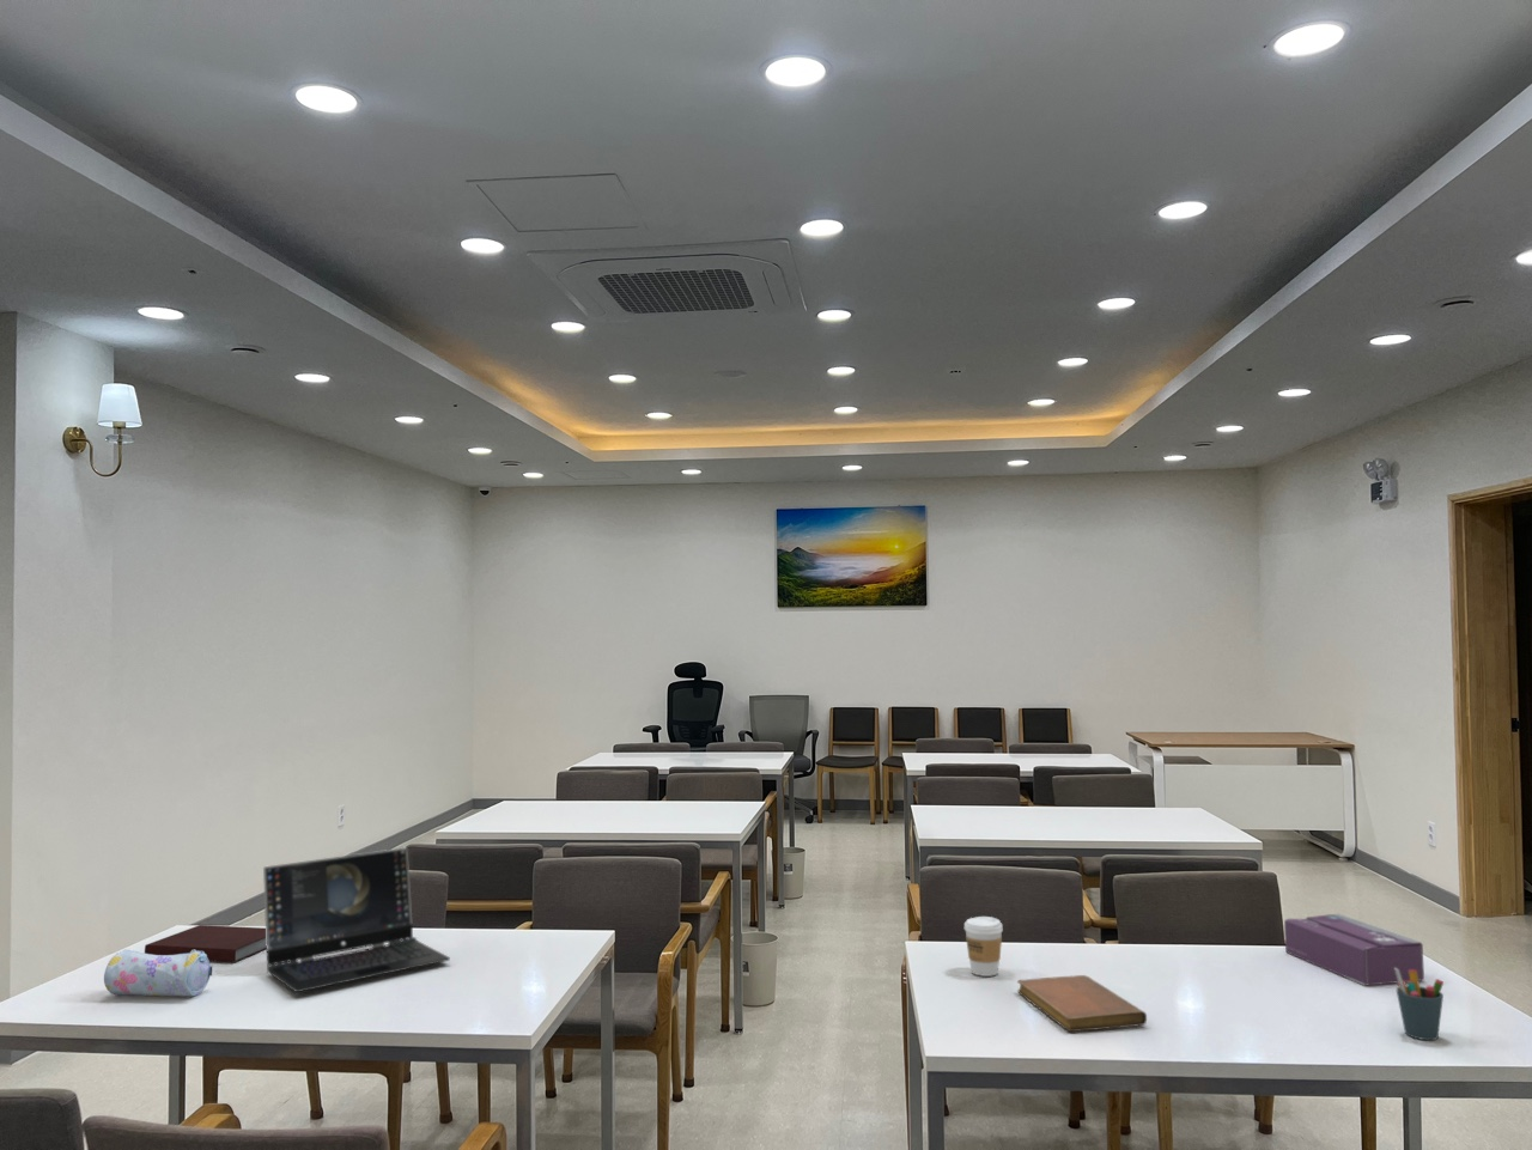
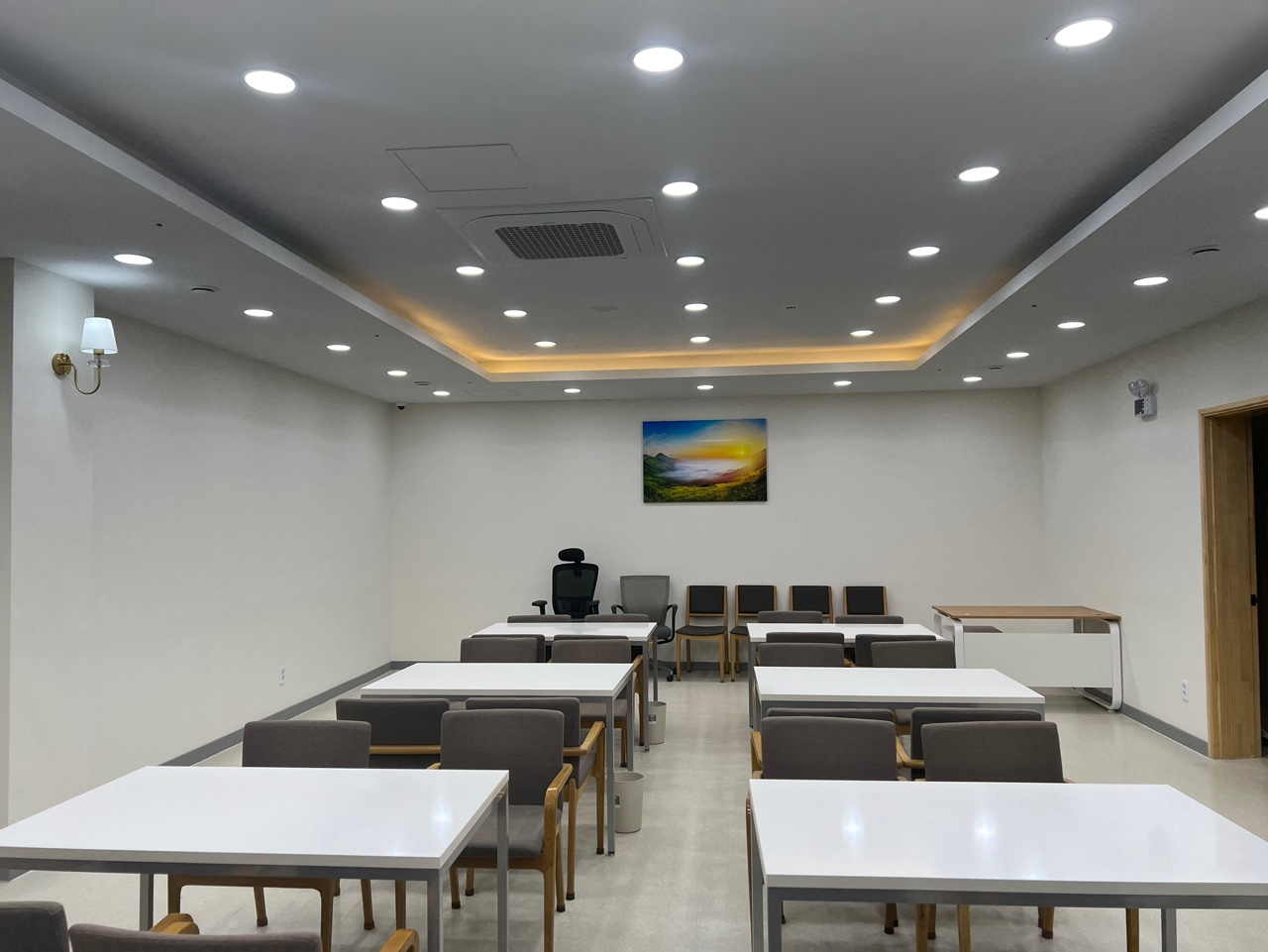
- notebook [144,924,267,963]
- laptop [262,846,451,993]
- pencil case [103,949,213,998]
- pen holder [1394,968,1445,1041]
- notebook [1016,974,1148,1033]
- tissue box [1283,913,1426,987]
- coffee cup [963,916,1004,977]
